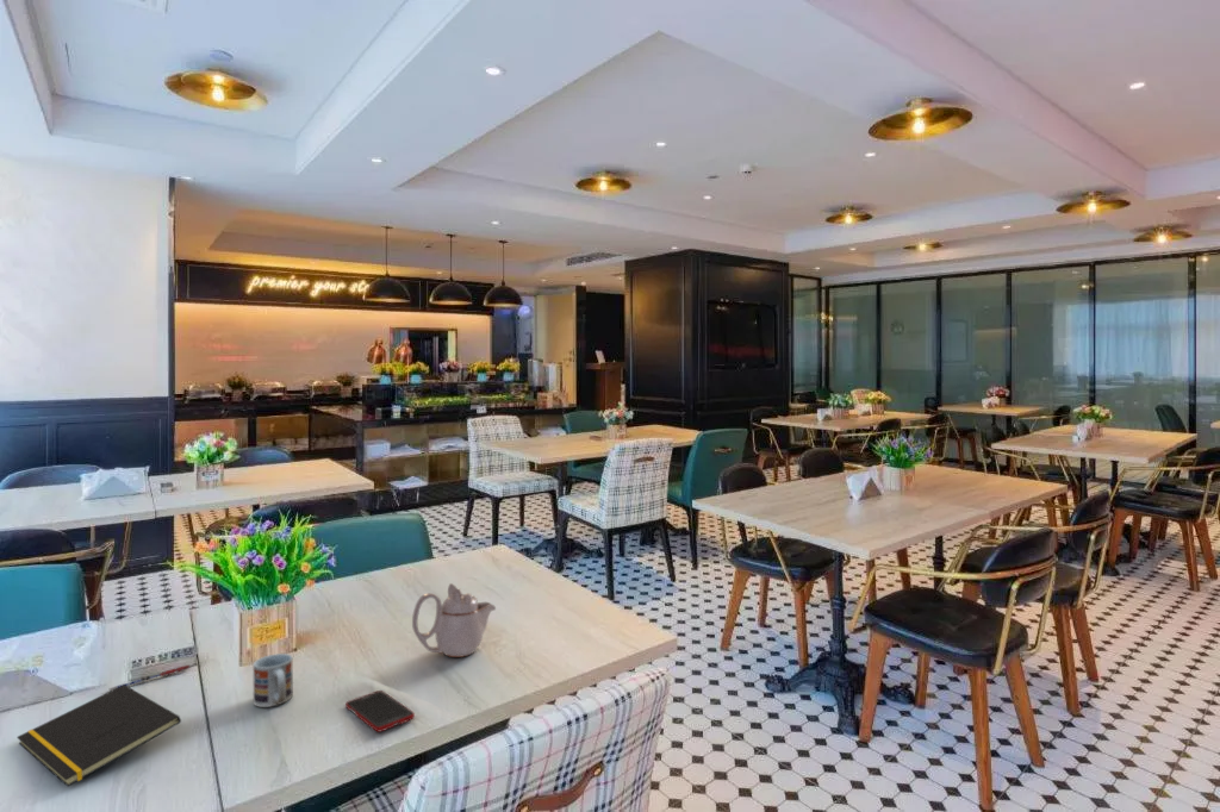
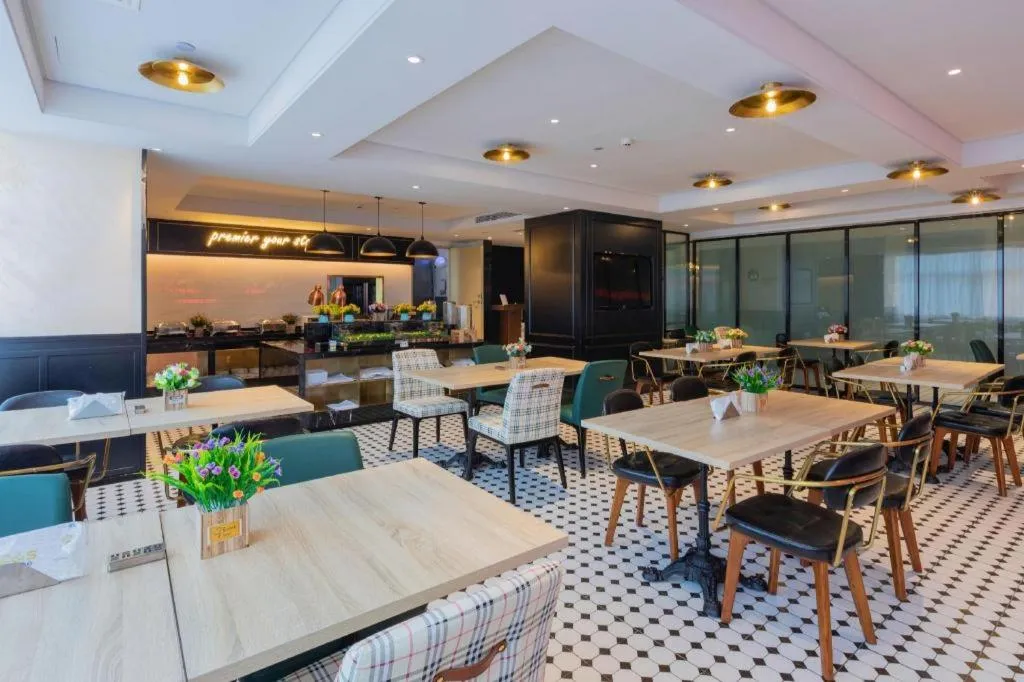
- pen [108,664,191,692]
- teapot [411,582,497,658]
- cup [251,652,294,708]
- cell phone [344,689,416,733]
- notepad [15,683,182,787]
